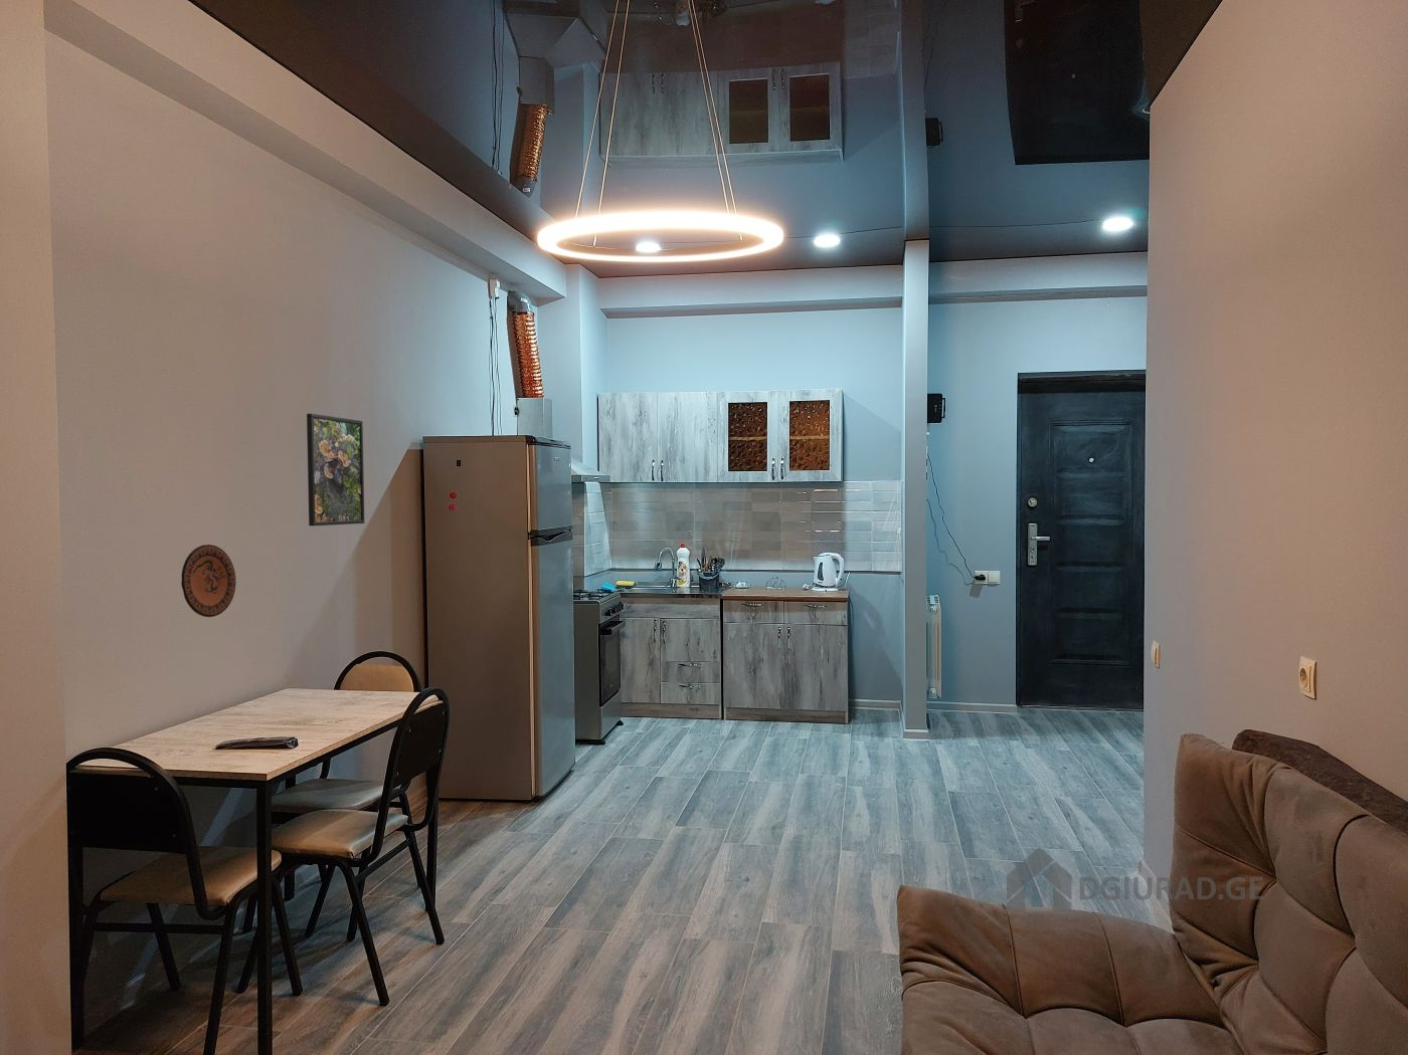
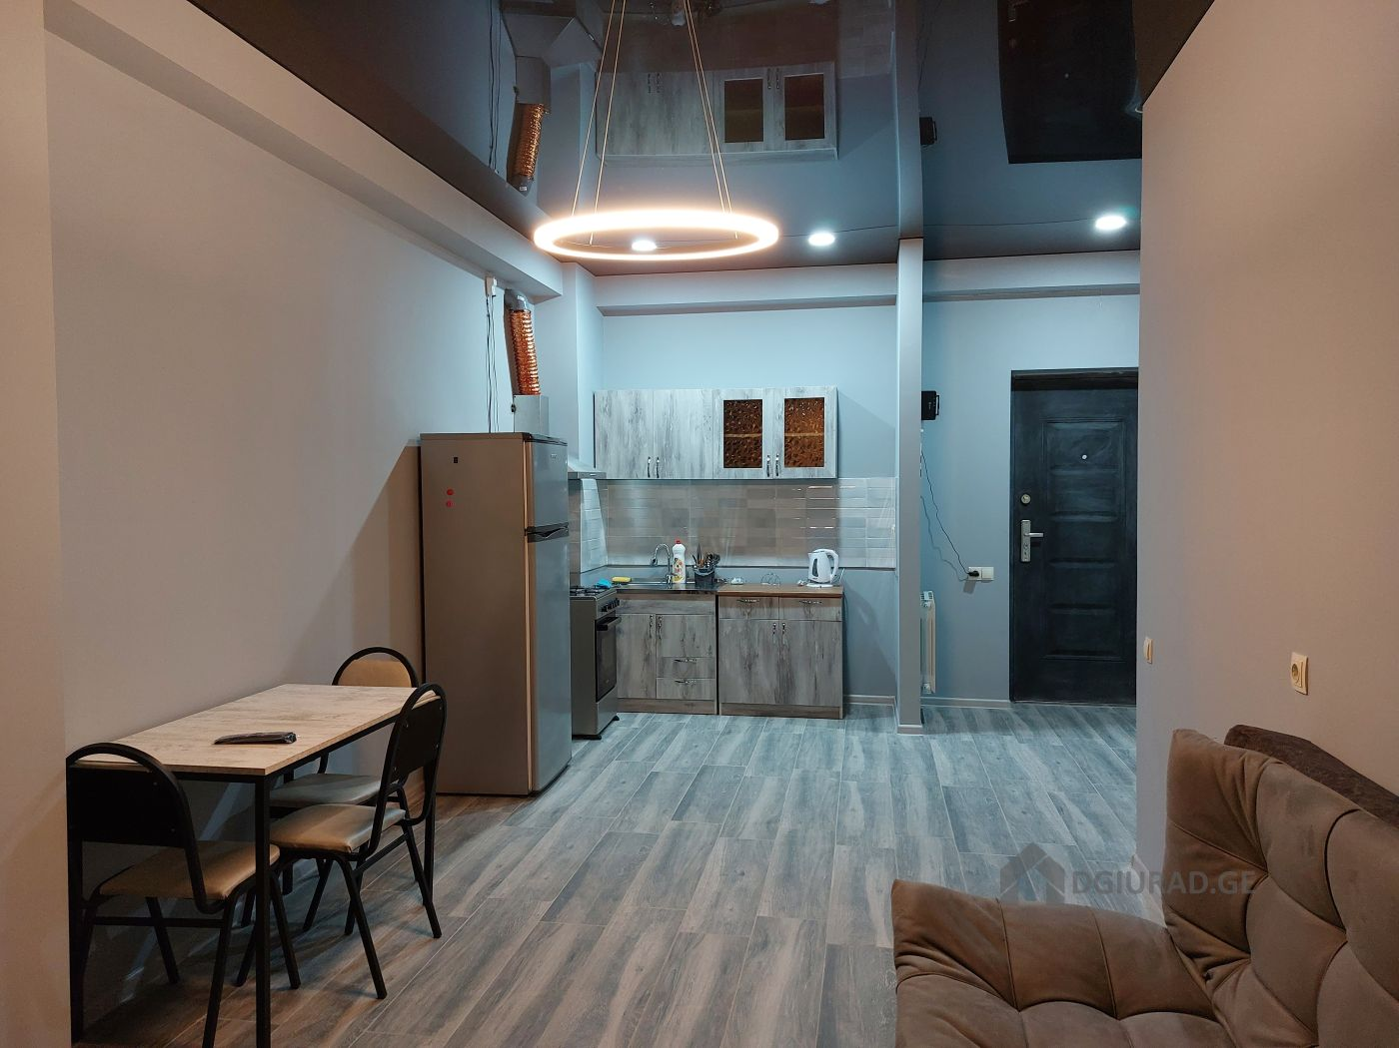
- decorative plate [180,544,237,618]
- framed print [306,413,365,526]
